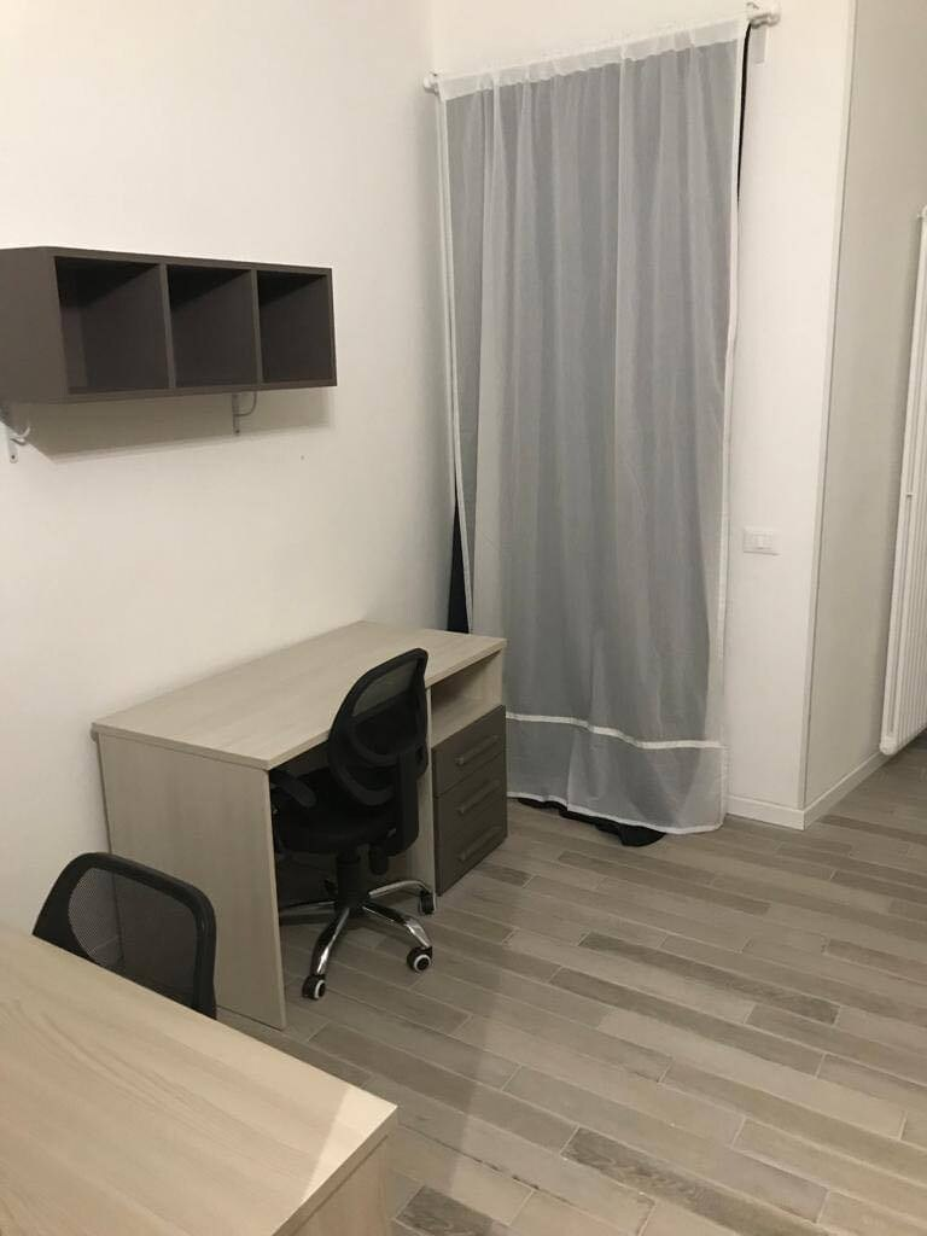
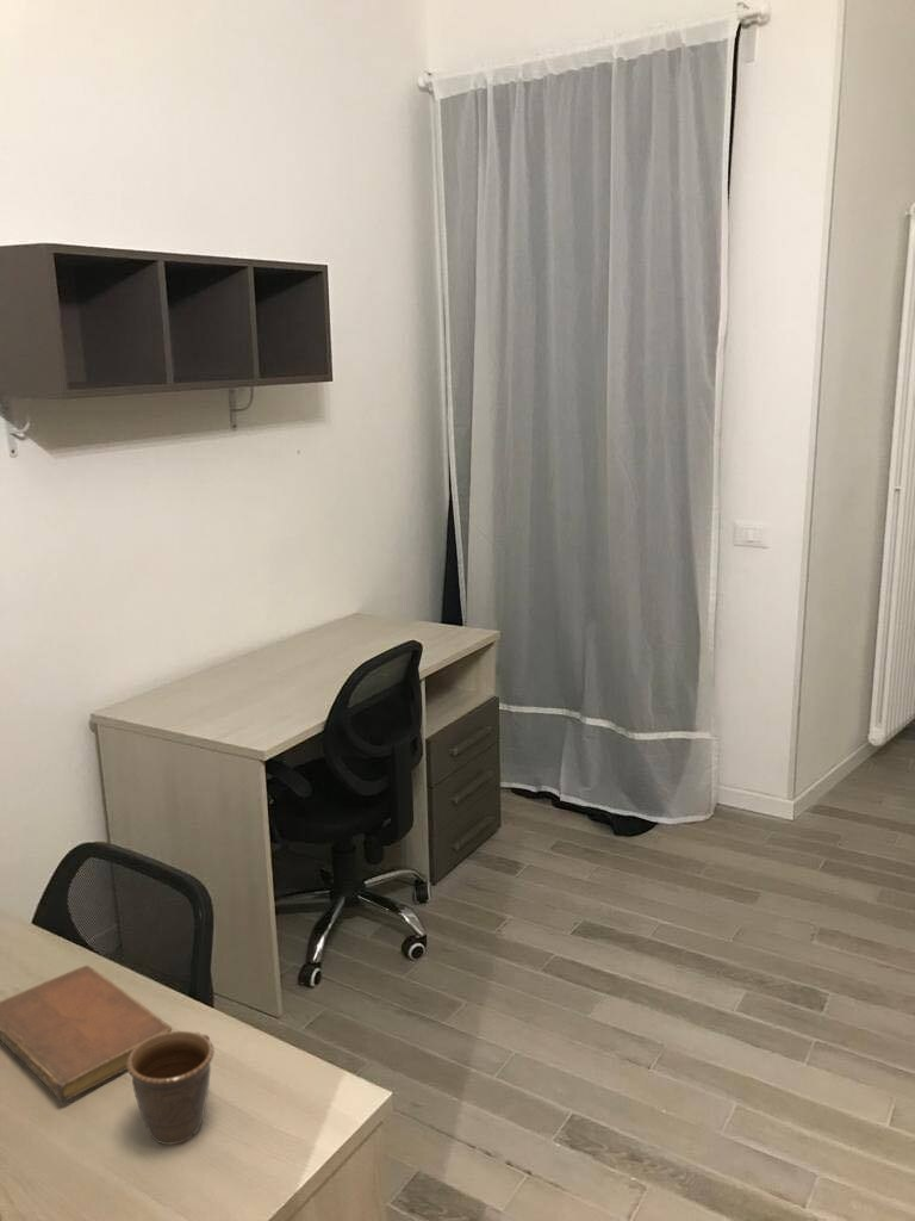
+ notebook [0,965,173,1102]
+ mug [126,1030,216,1146]
